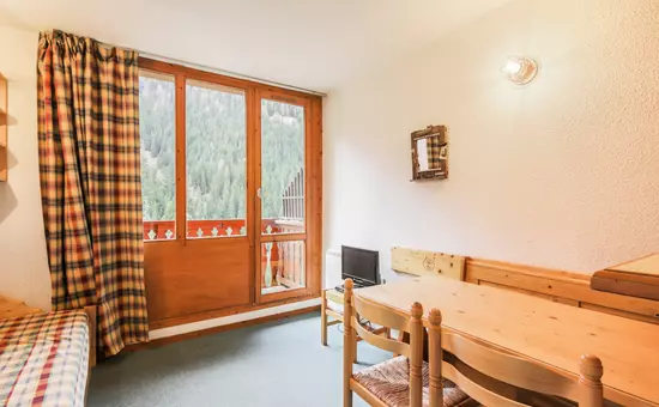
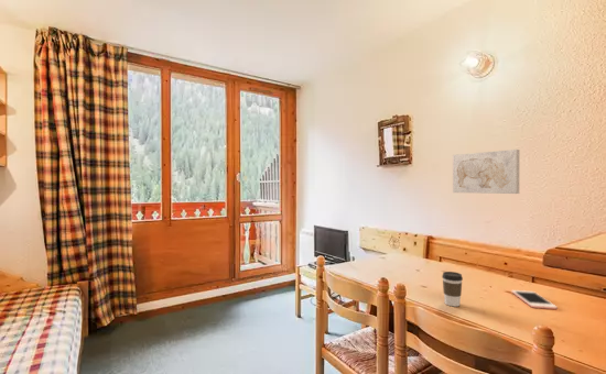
+ wall art [452,148,520,195]
+ coffee cup [441,271,464,307]
+ cell phone [510,289,559,310]
